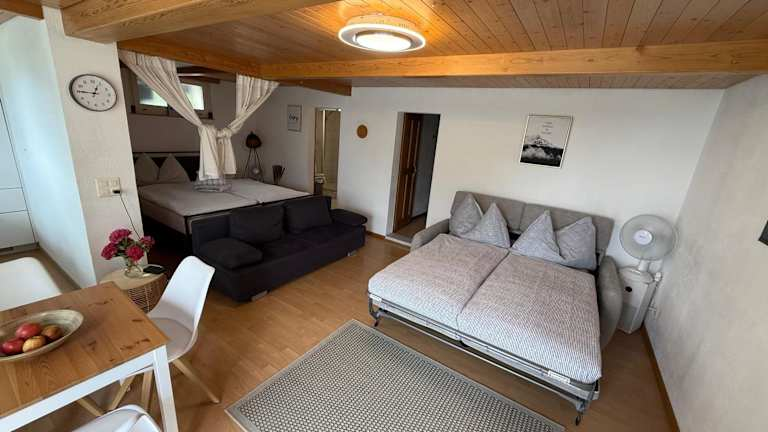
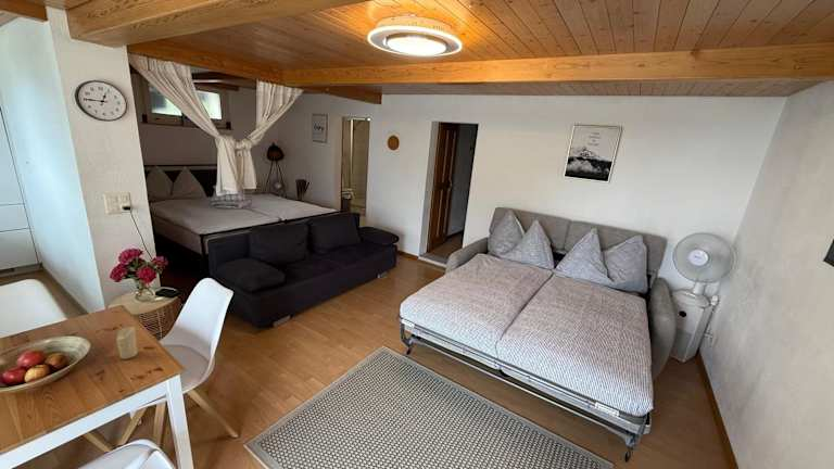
+ candle [115,326,139,359]
